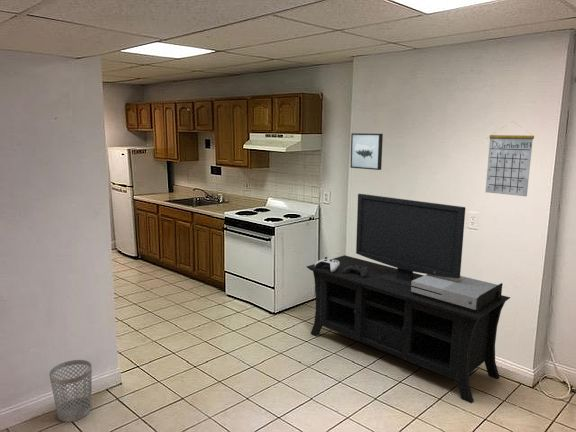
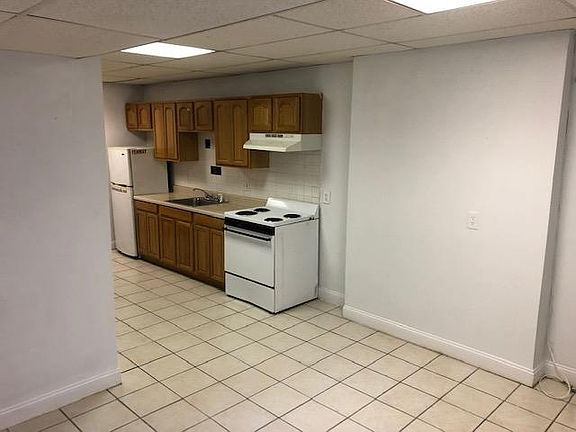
- wastebasket [48,359,93,423]
- wall art [349,132,384,171]
- media console [305,193,512,404]
- calendar [484,120,535,197]
